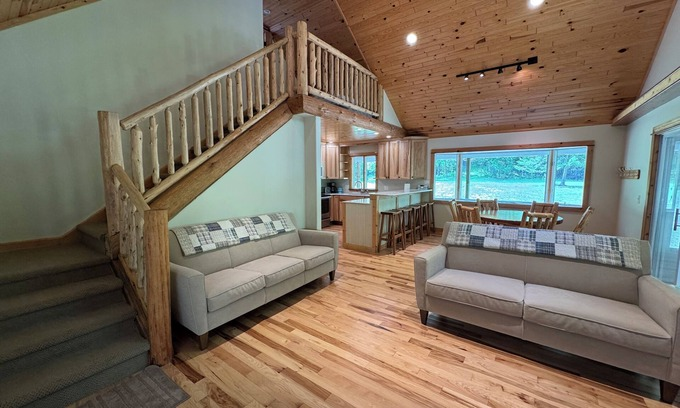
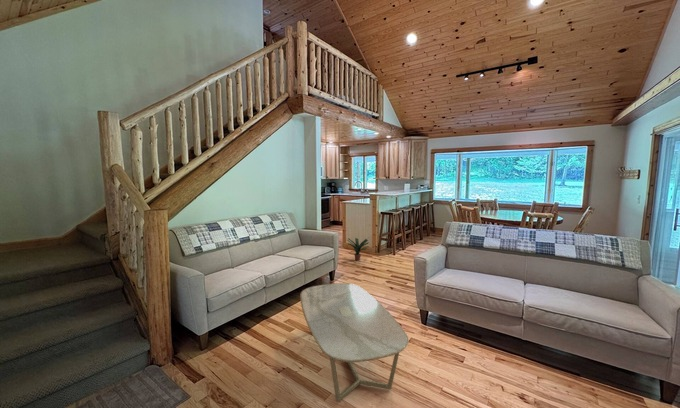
+ coffee table [299,282,410,403]
+ potted plant [346,236,371,262]
